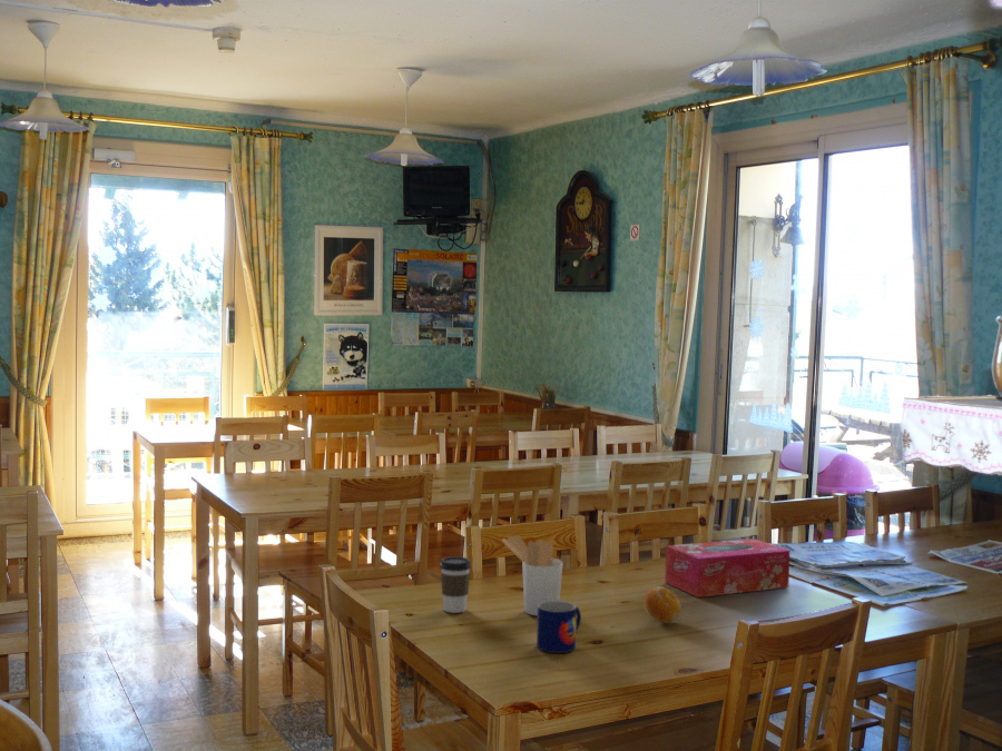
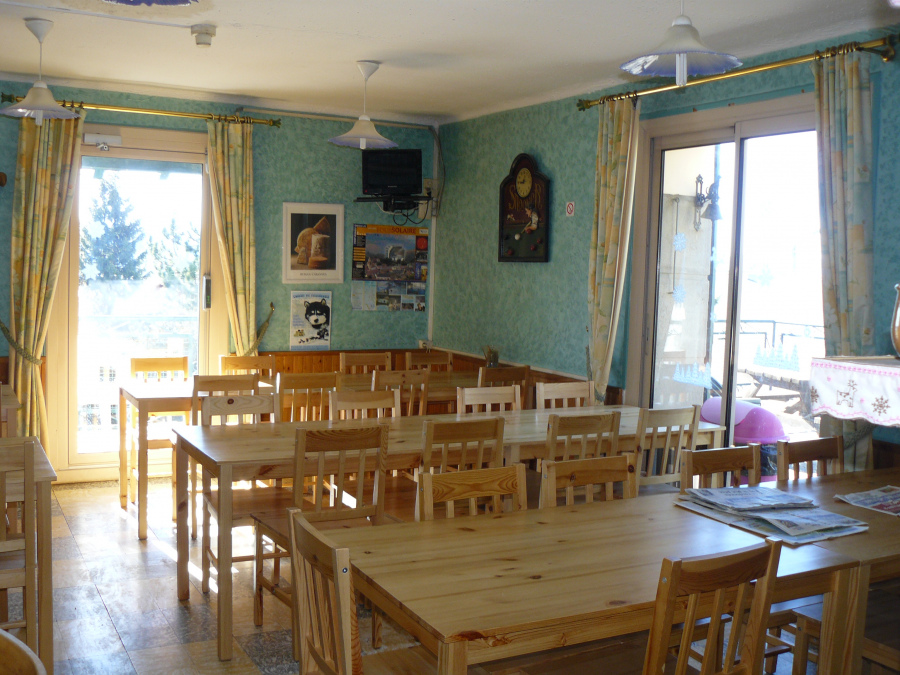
- fruit [644,585,682,624]
- utensil holder [501,534,563,617]
- coffee cup [439,555,472,614]
- tissue box [664,537,790,599]
- mug [536,600,582,654]
